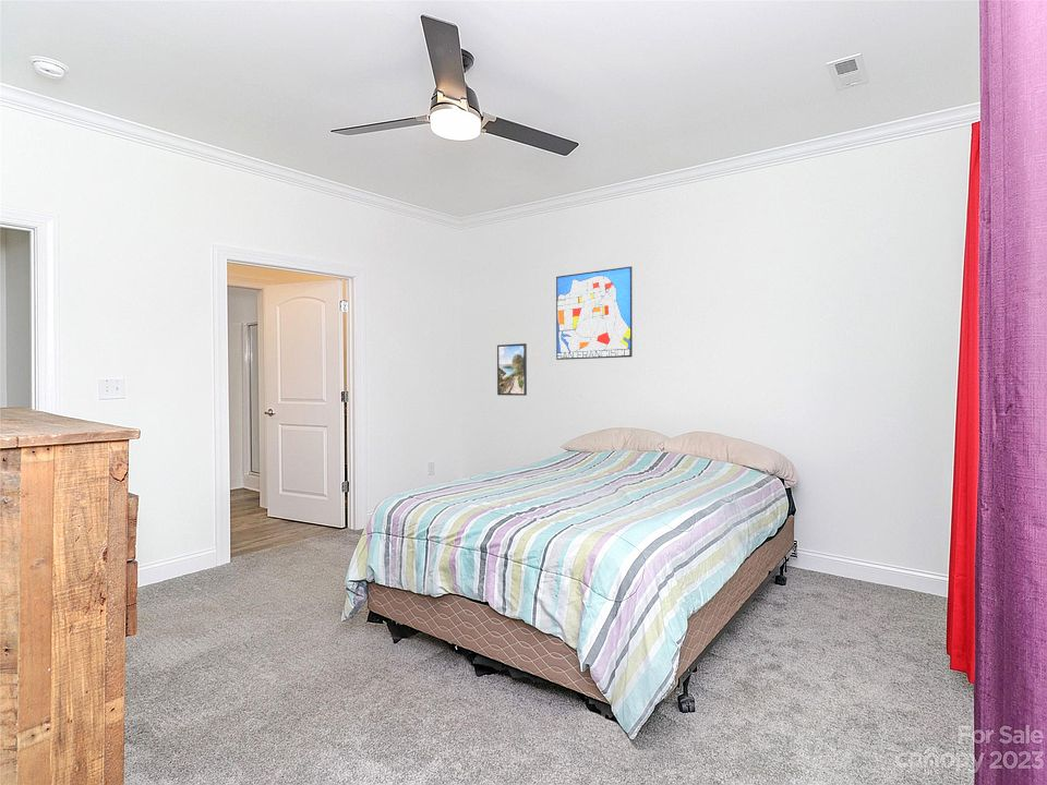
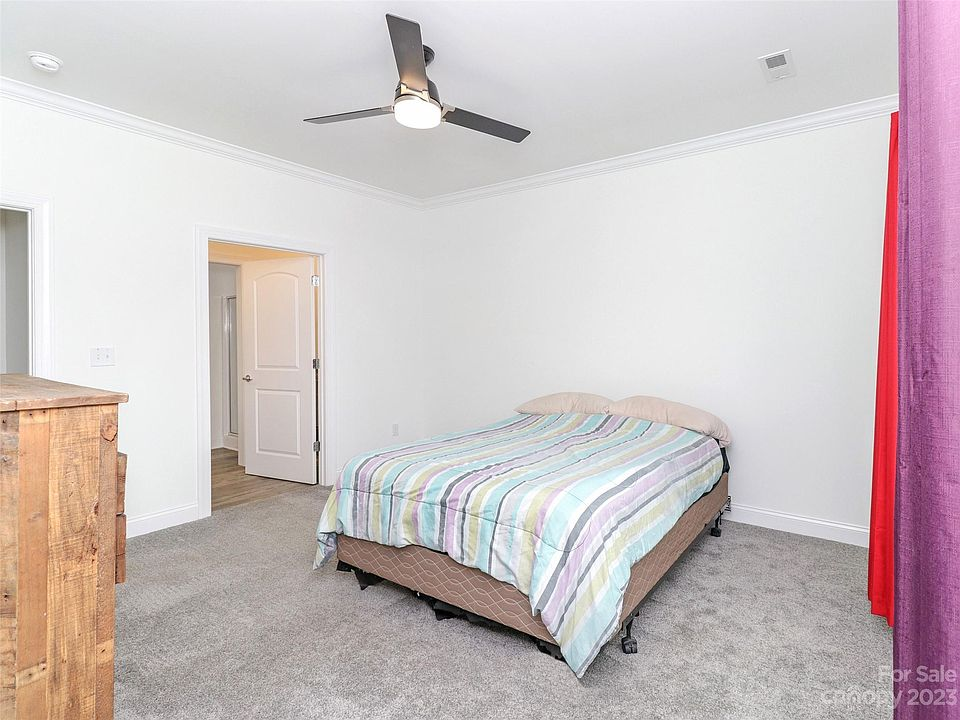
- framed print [496,342,528,397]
- wall art [555,266,634,361]
